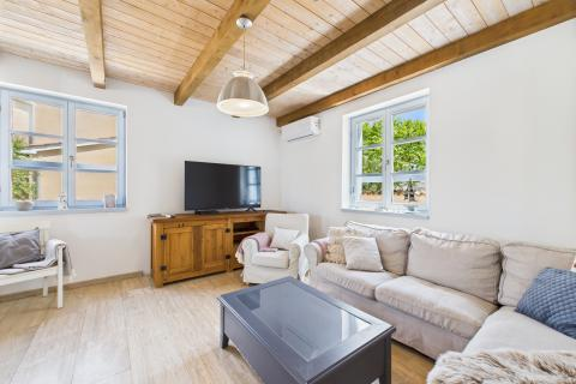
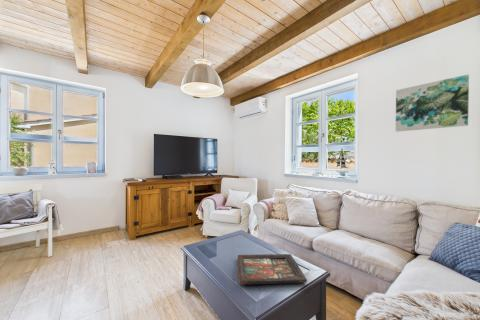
+ decorative tray [237,253,308,286]
+ wall art [395,74,470,133]
